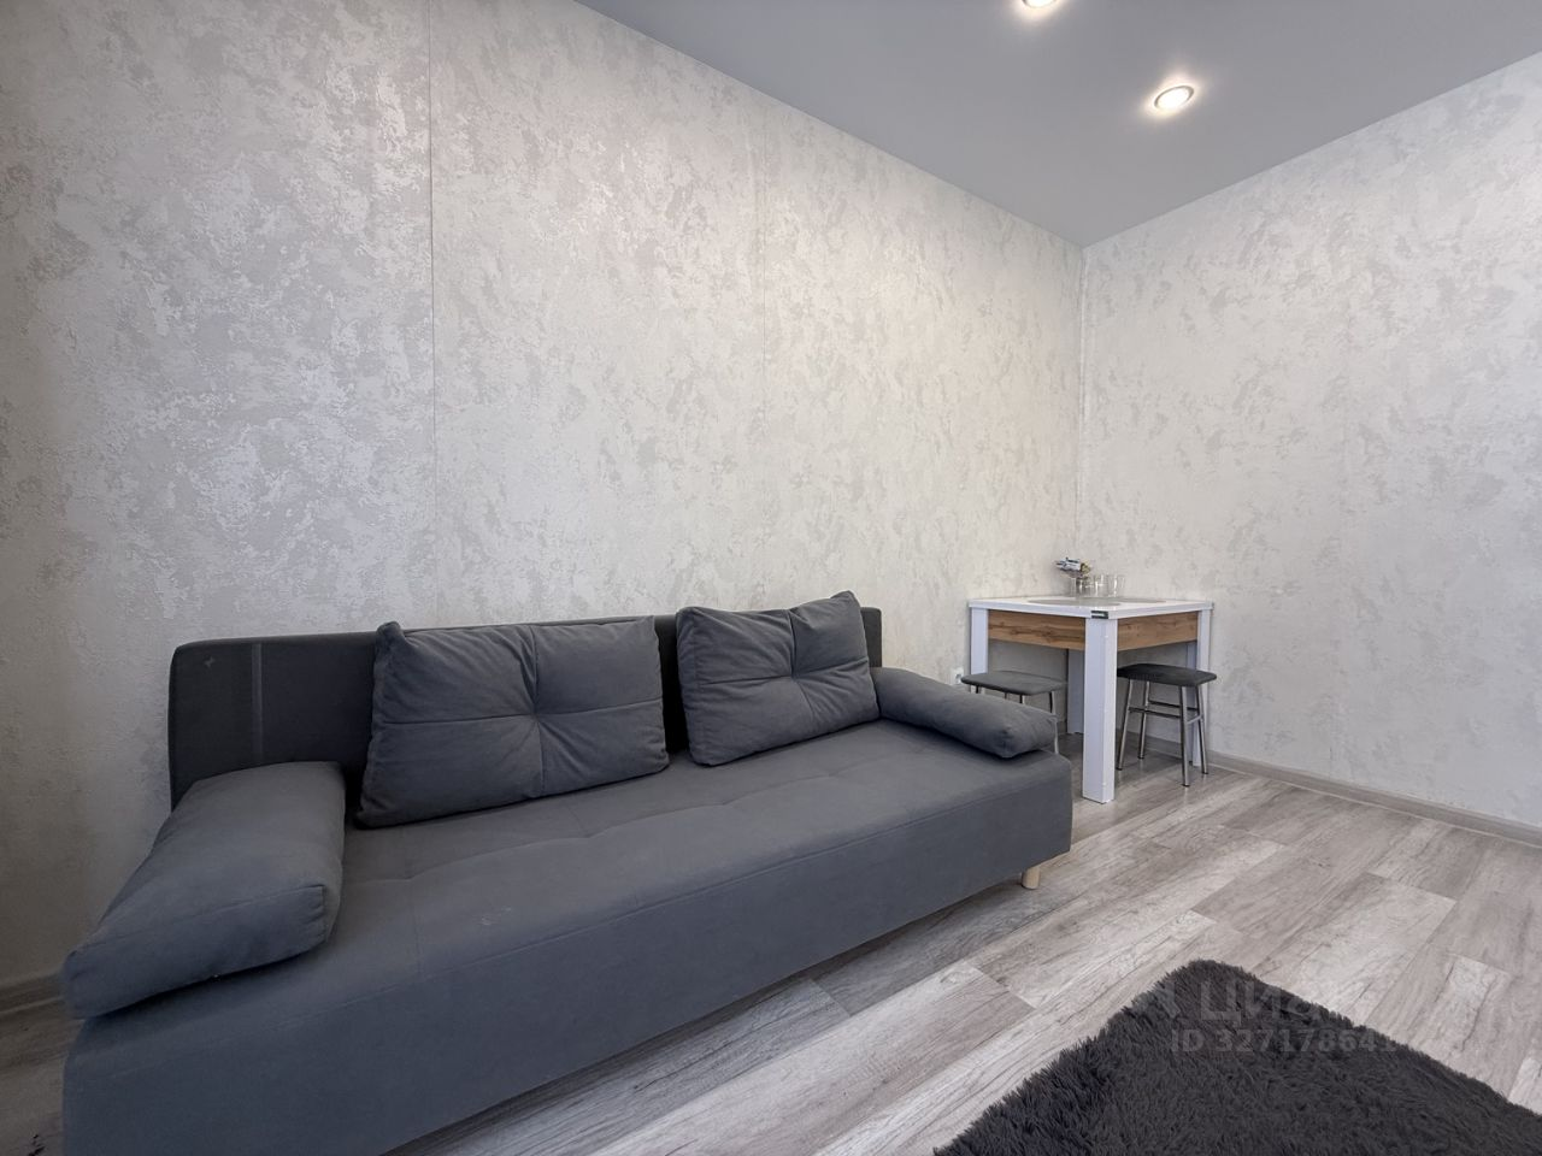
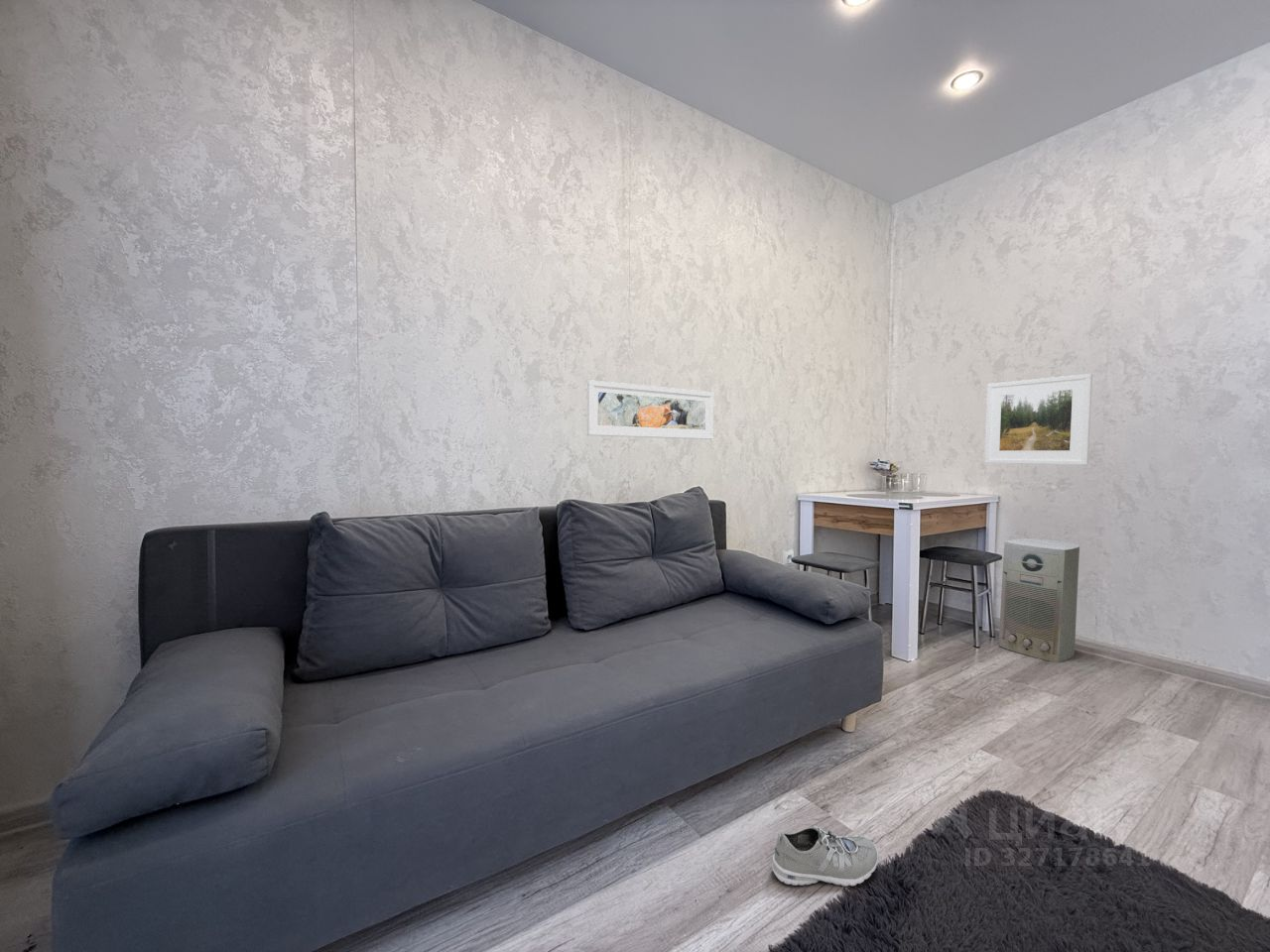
+ air purifier [997,537,1080,663]
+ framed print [586,379,714,440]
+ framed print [983,373,1093,466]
+ sneaker [771,824,879,888]
